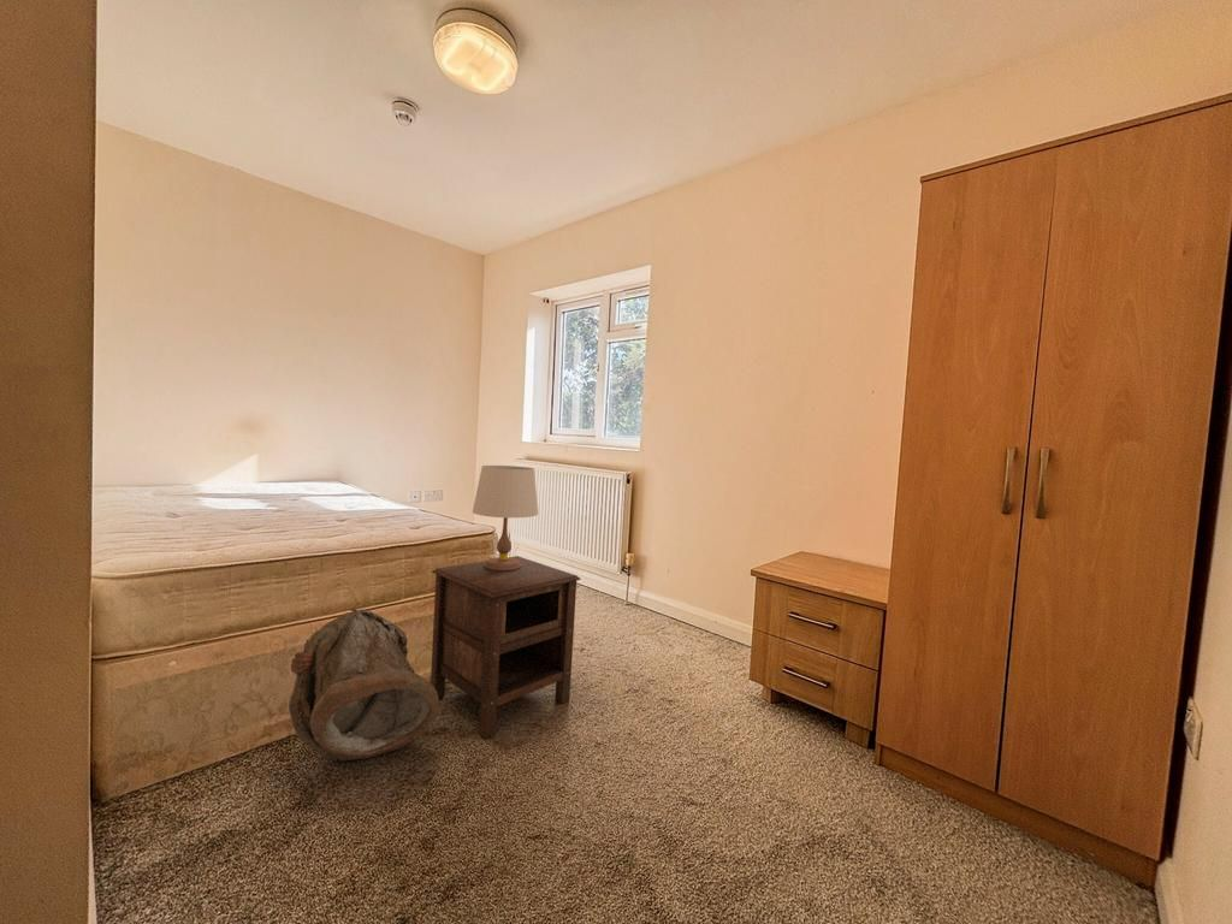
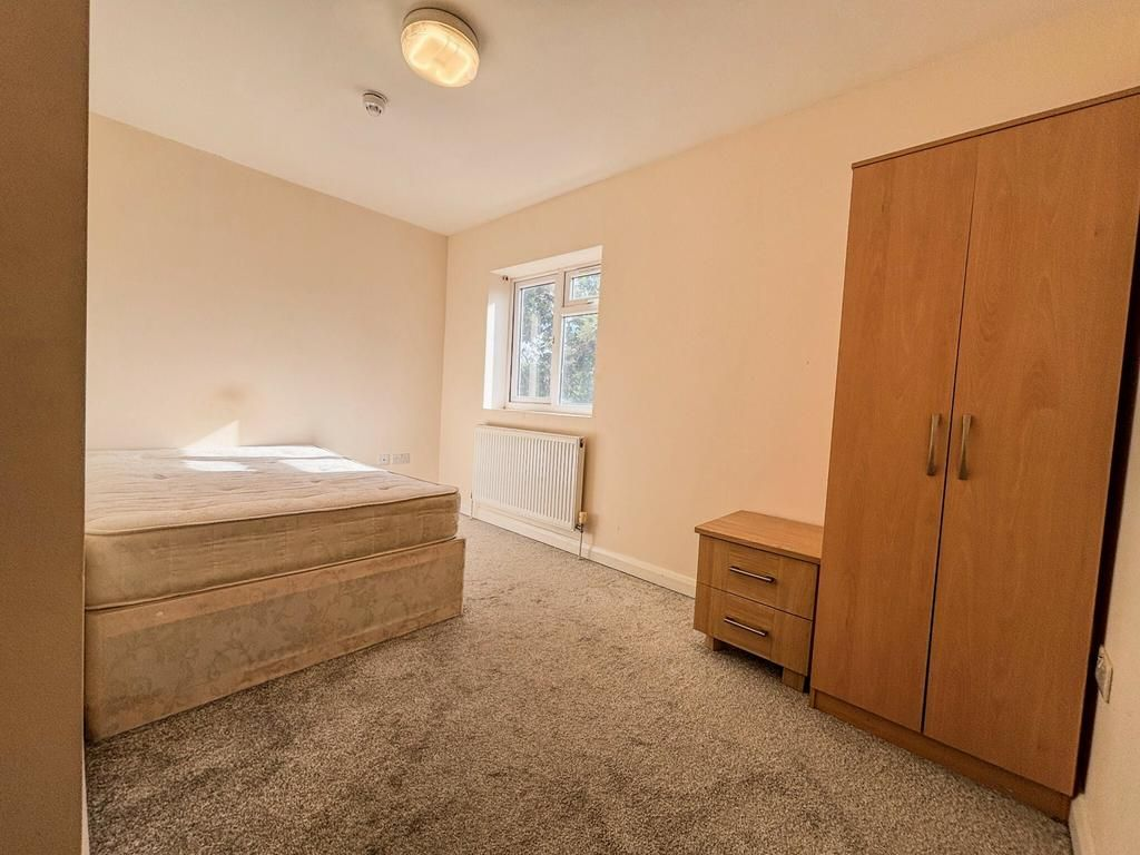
- table lamp [472,464,539,570]
- bag [288,608,440,763]
- nightstand [430,555,581,740]
